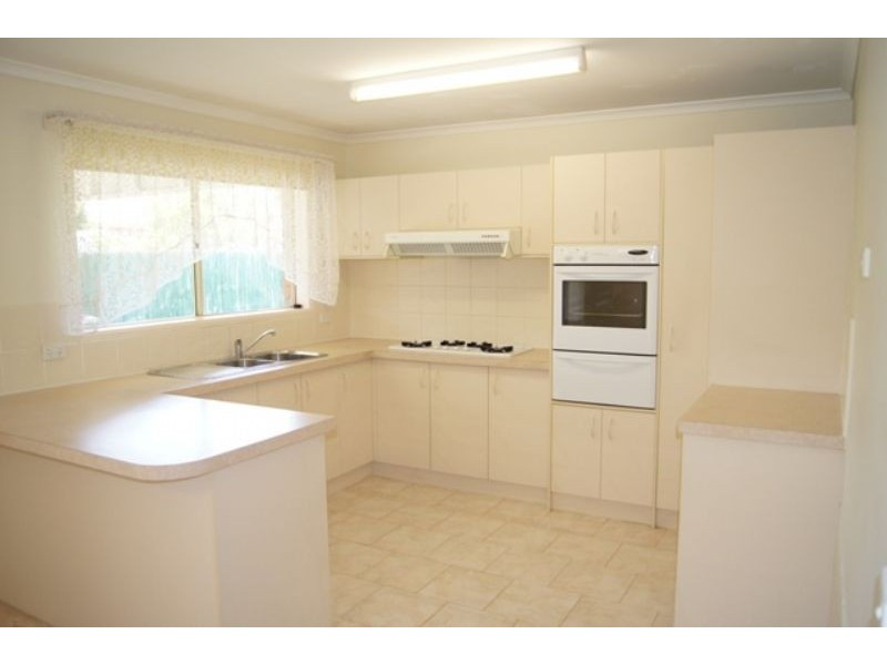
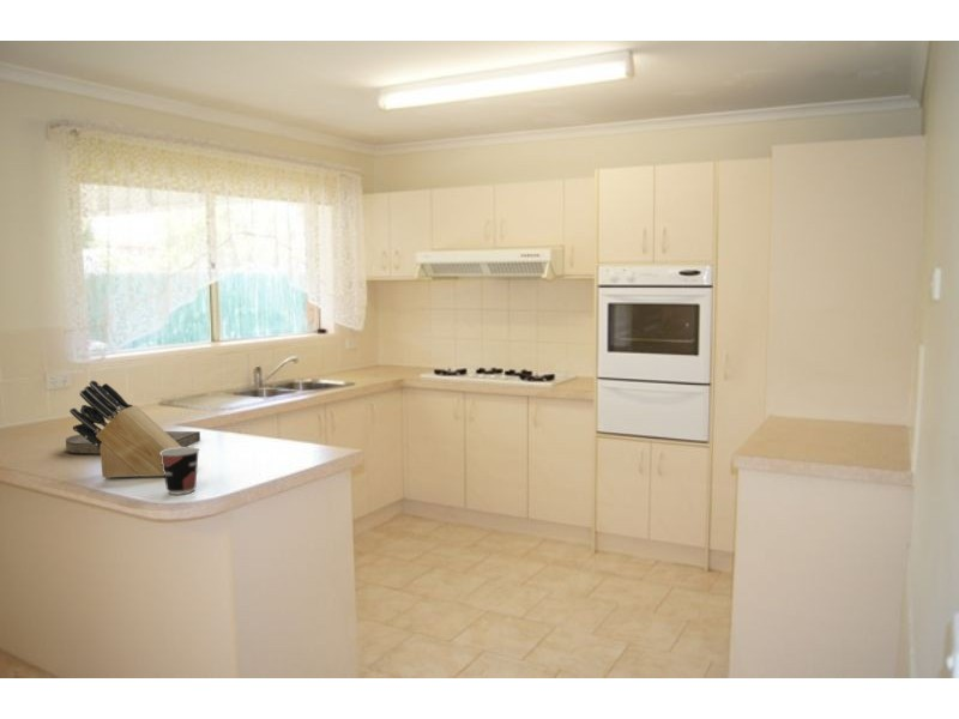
+ cup [161,446,200,496]
+ cutting board [65,430,201,455]
+ knife block [68,379,181,479]
